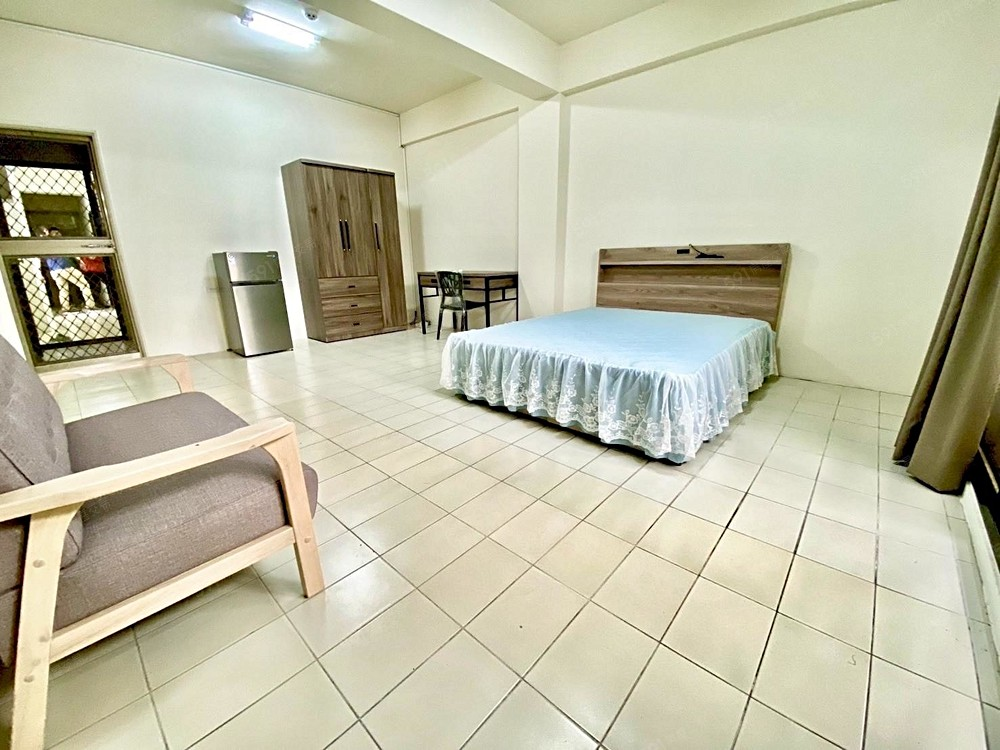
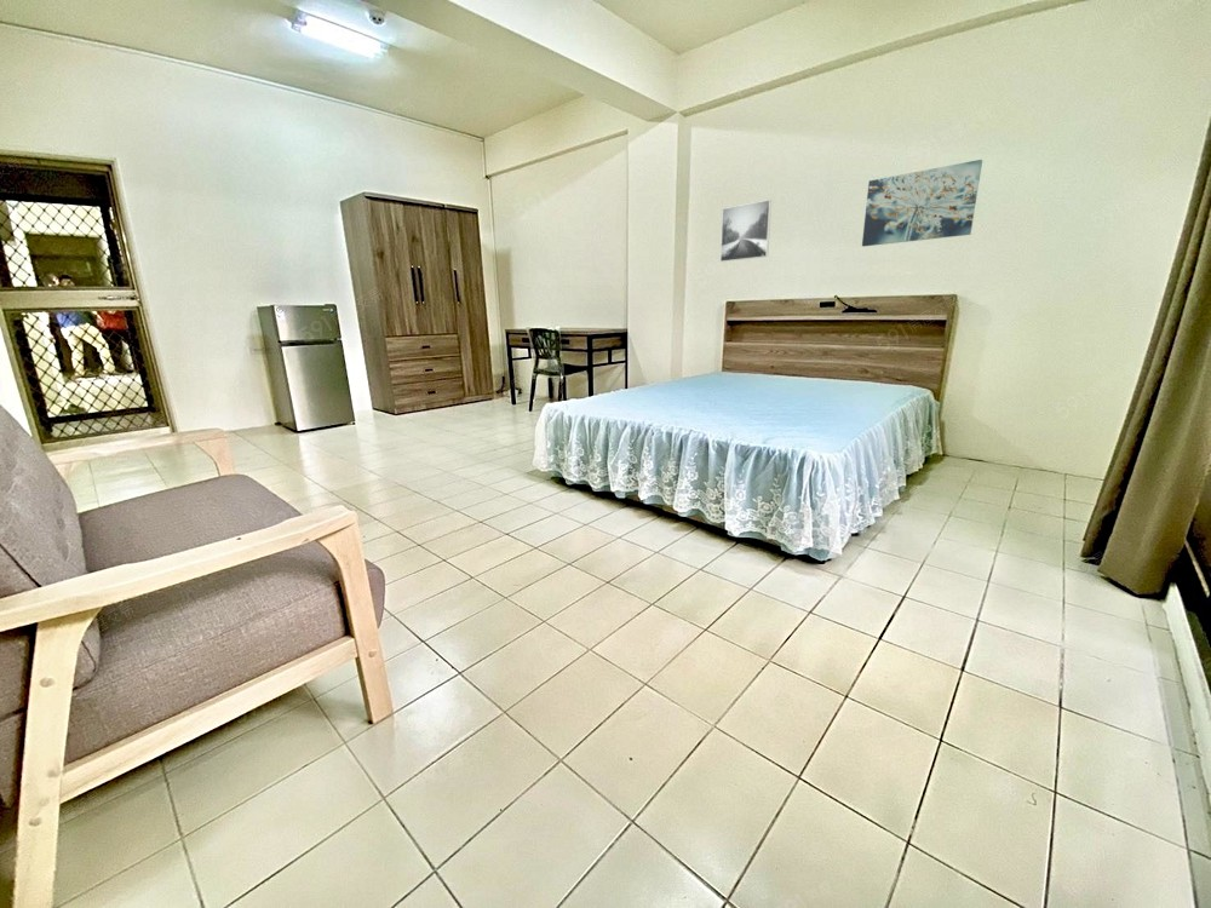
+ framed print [719,199,773,263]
+ wall art [861,159,983,248]
